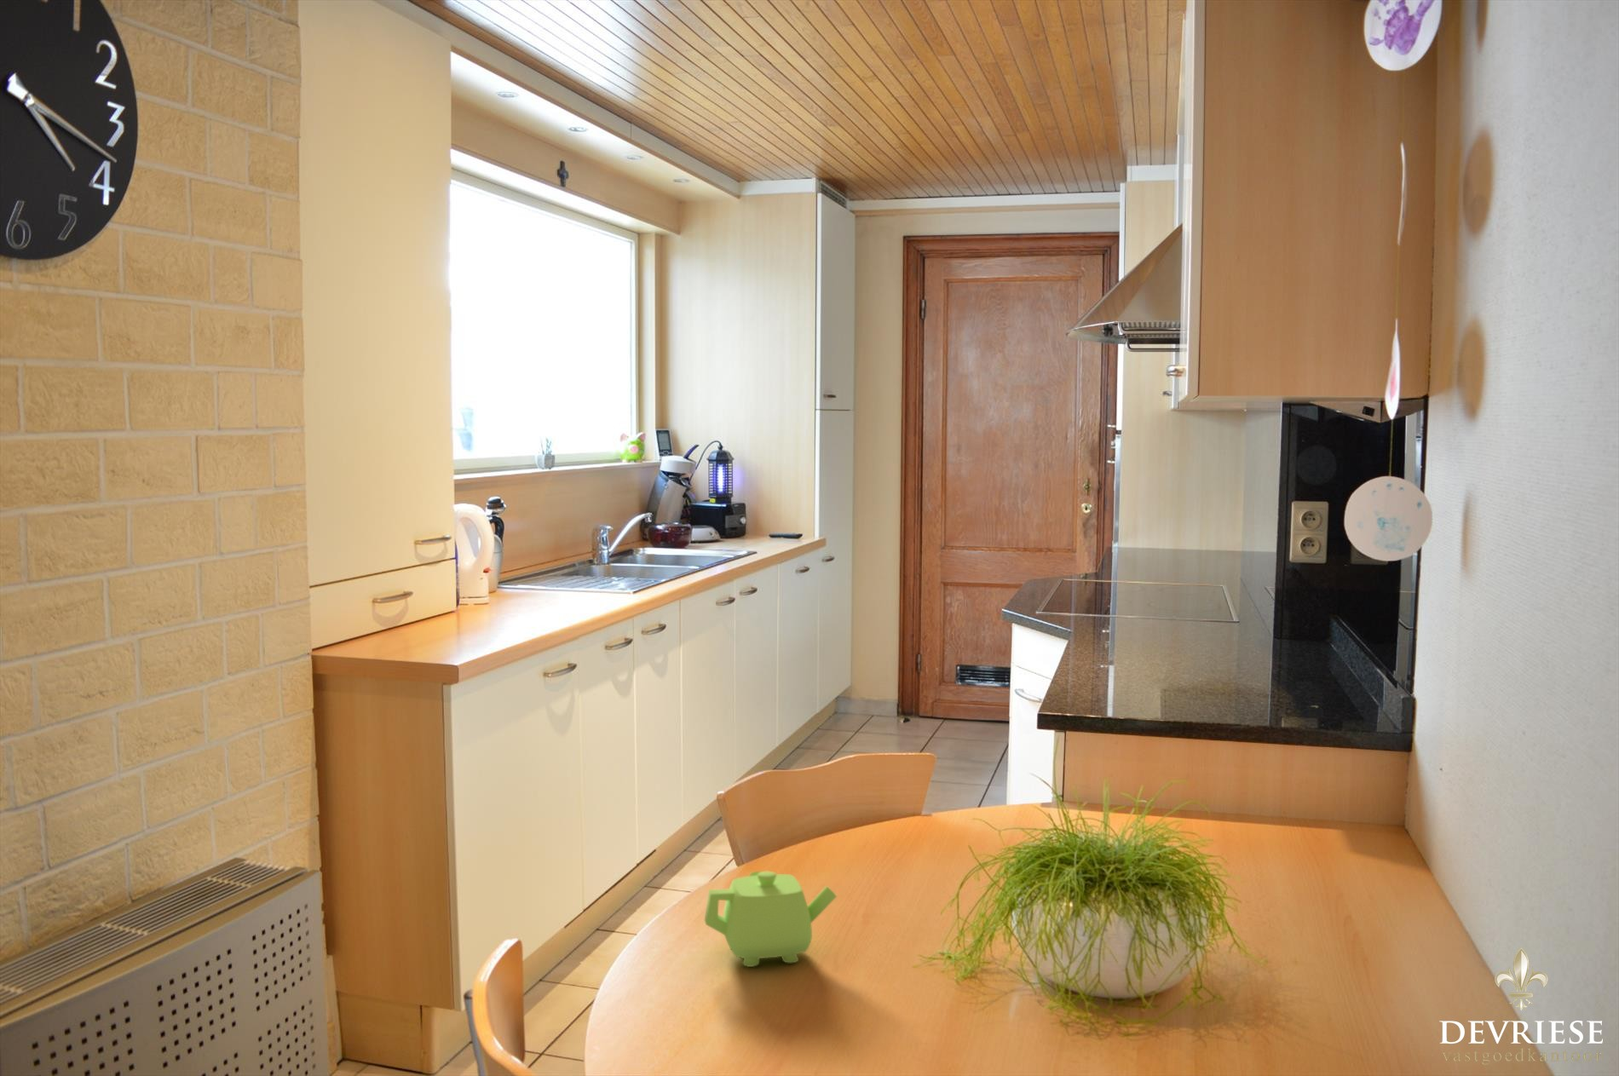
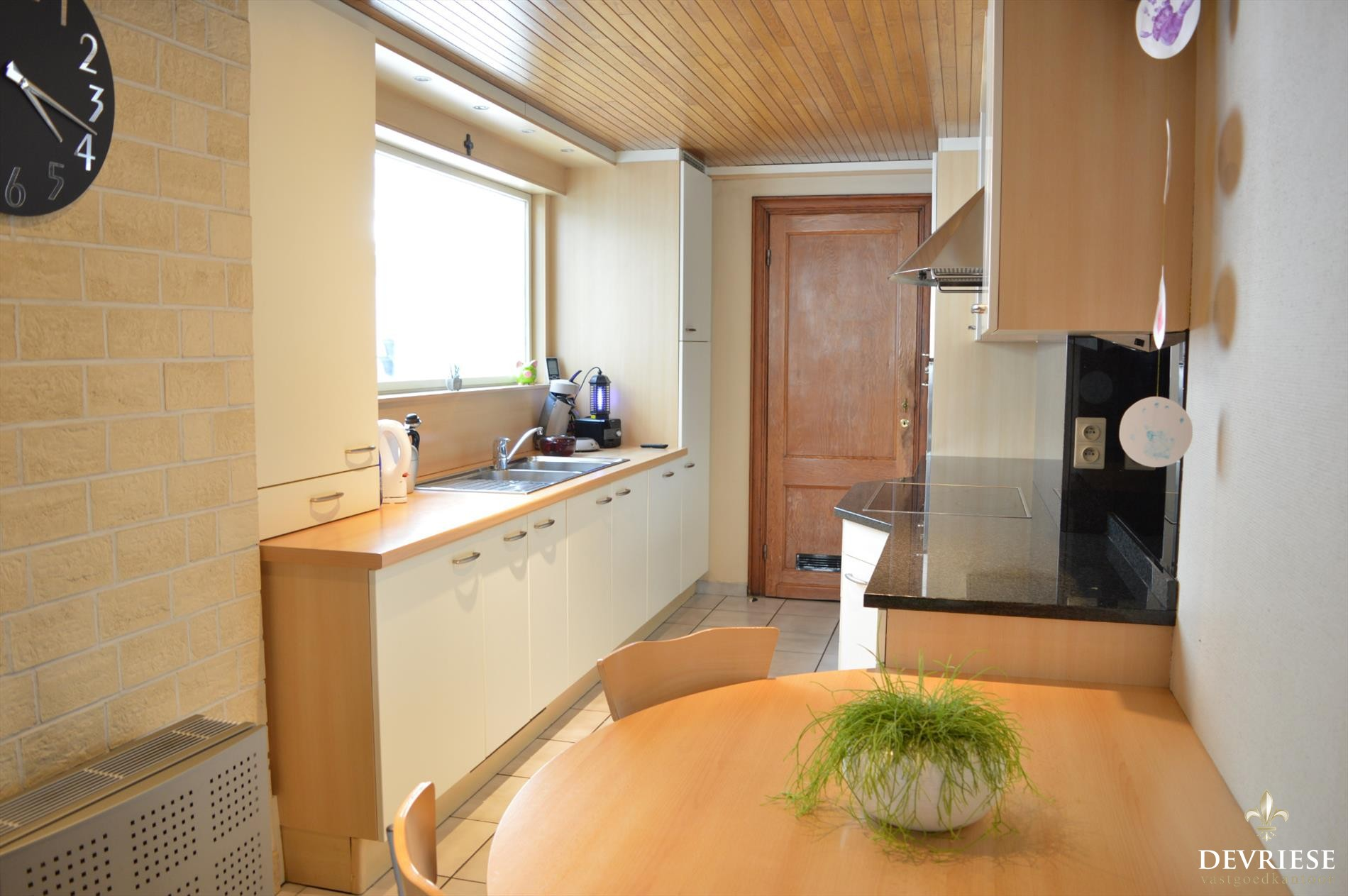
- teapot [704,871,837,968]
